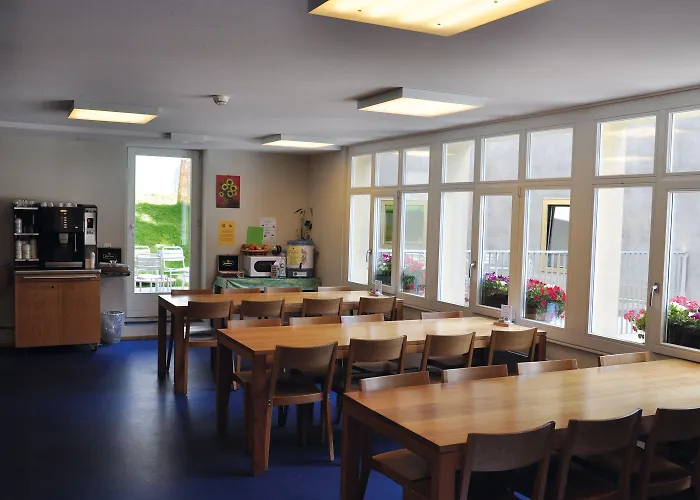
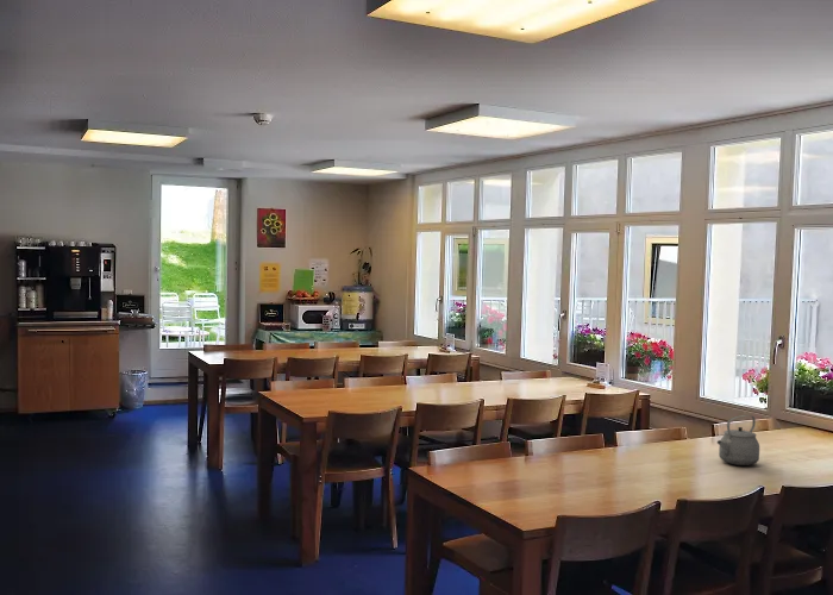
+ tea kettle [716,414,760,466]
